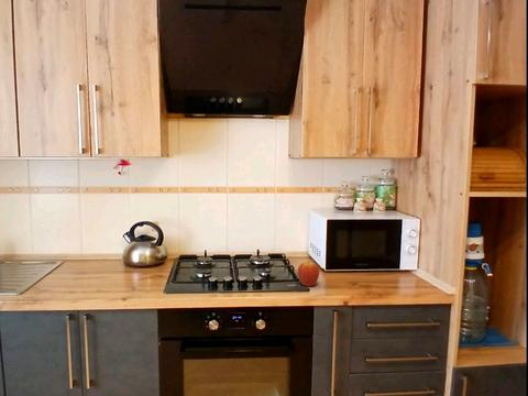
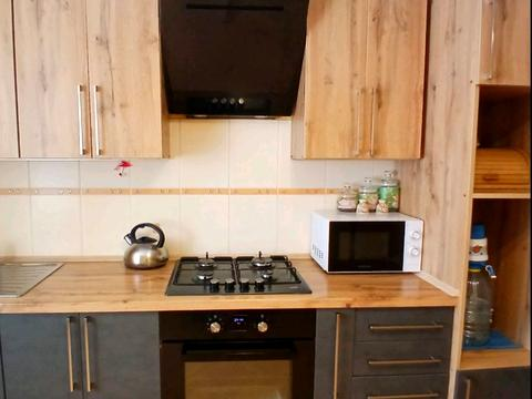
- fruit [297,260,320,287]
